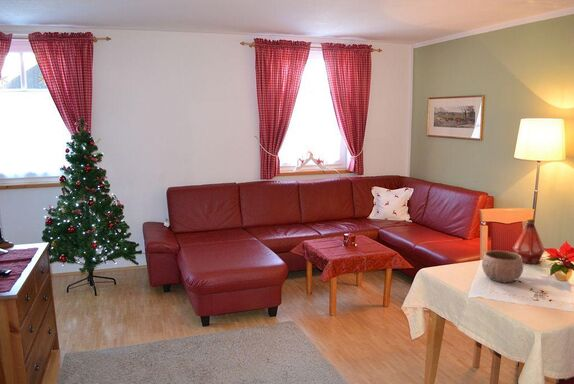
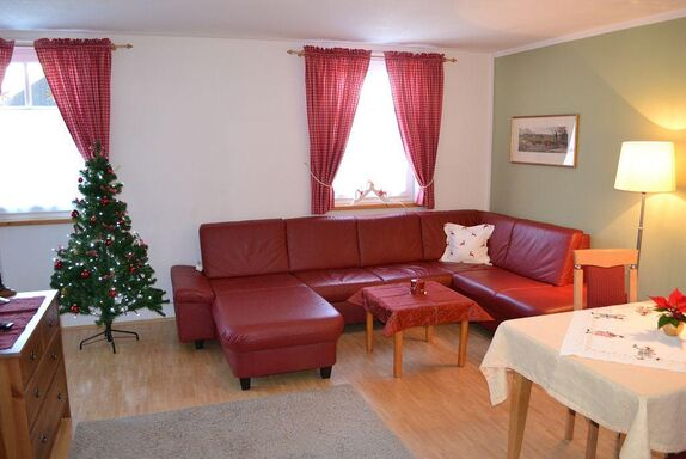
- bowl [481,250,524,284]
- bottle [512,218,546,265]
